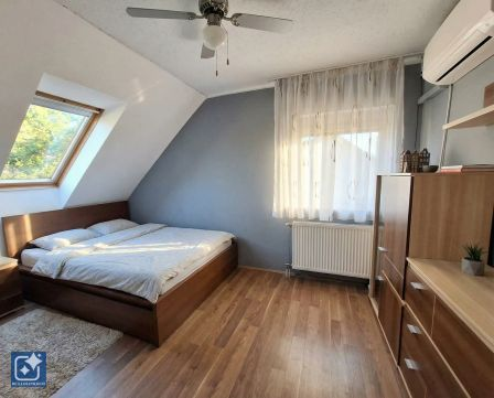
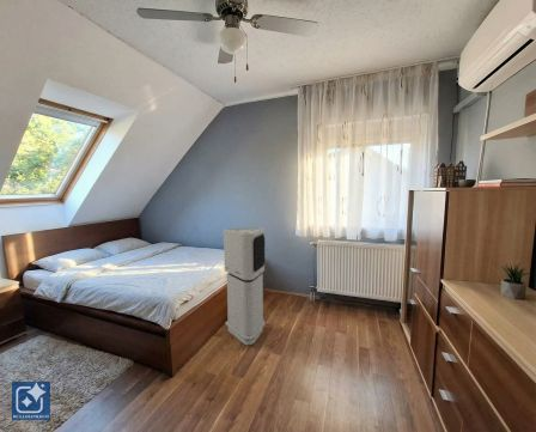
+ air purifier [223,227,267,346]
